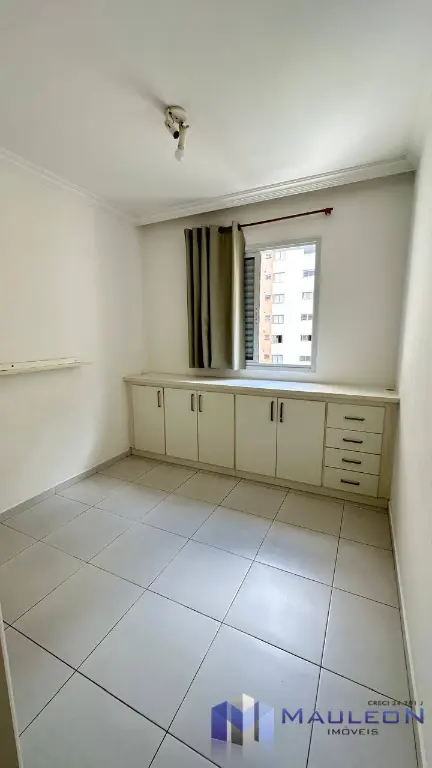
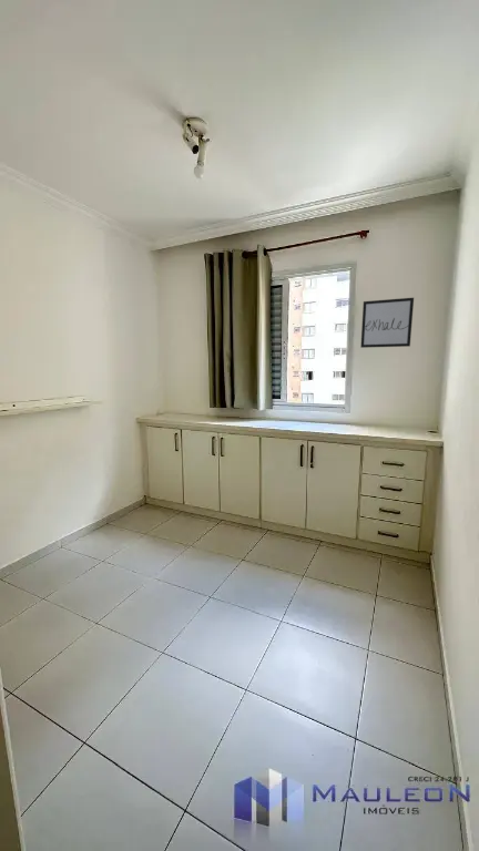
+ wall art [360,297,415,349]
